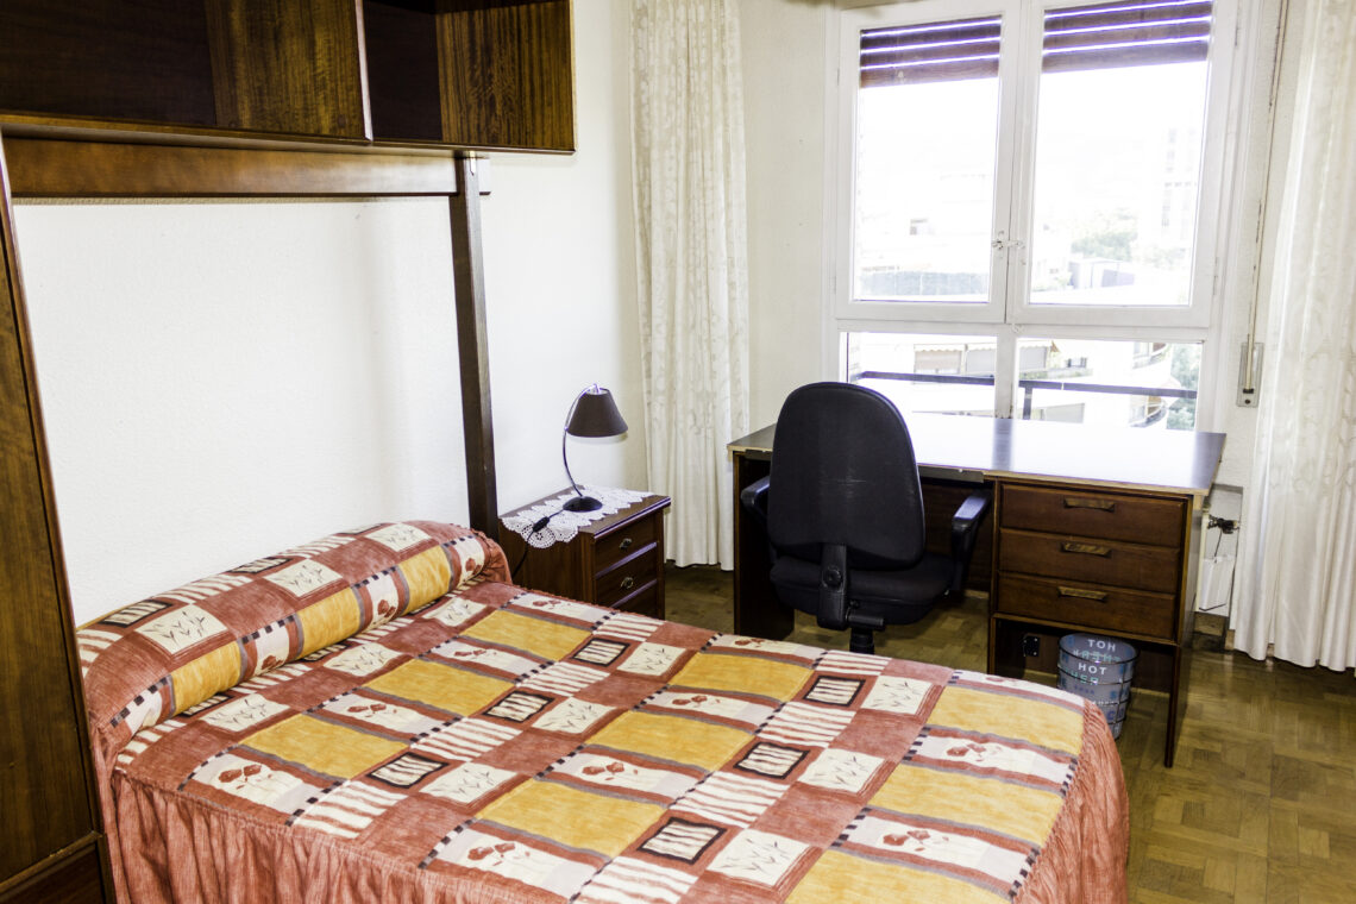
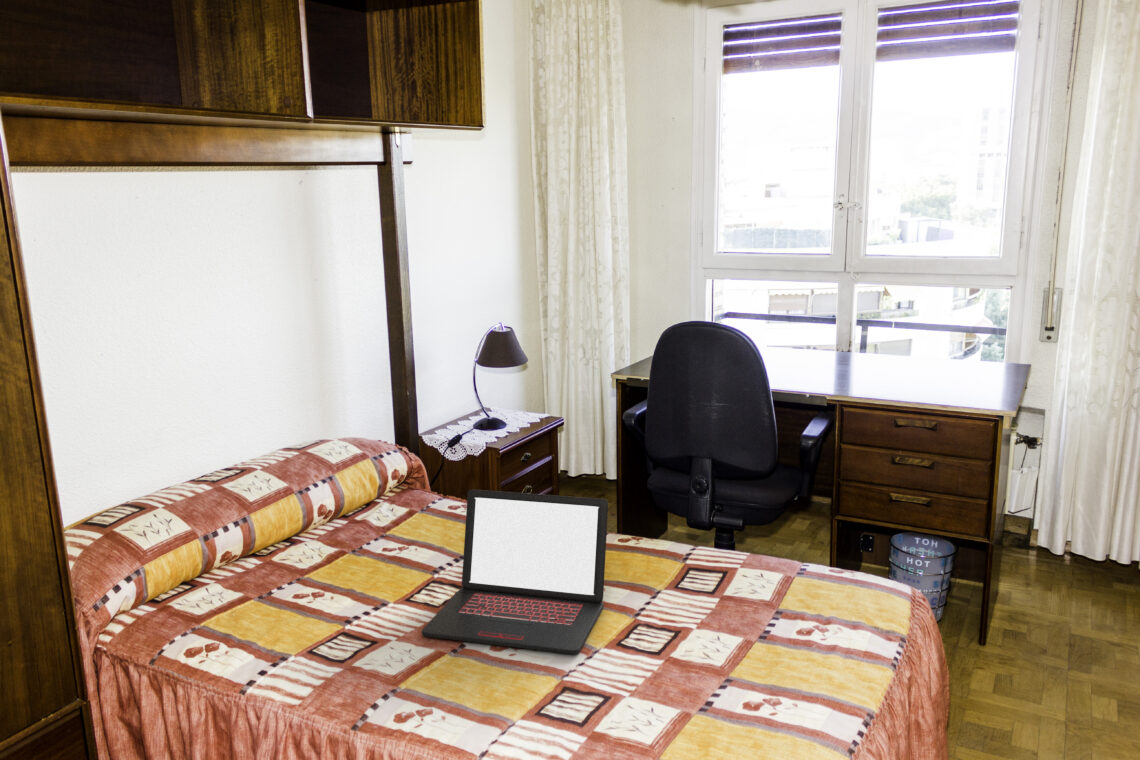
+ laptop [421,489,609,655]
